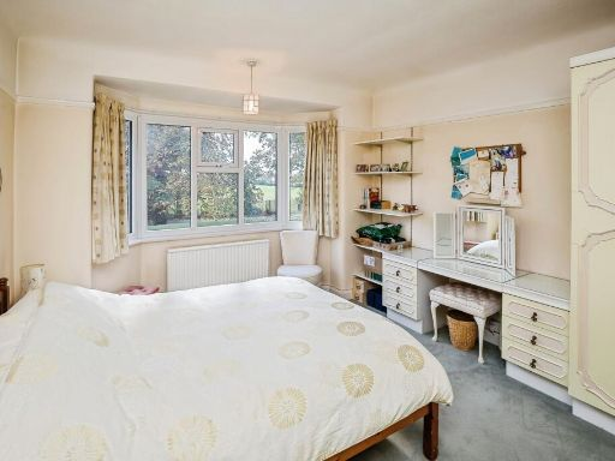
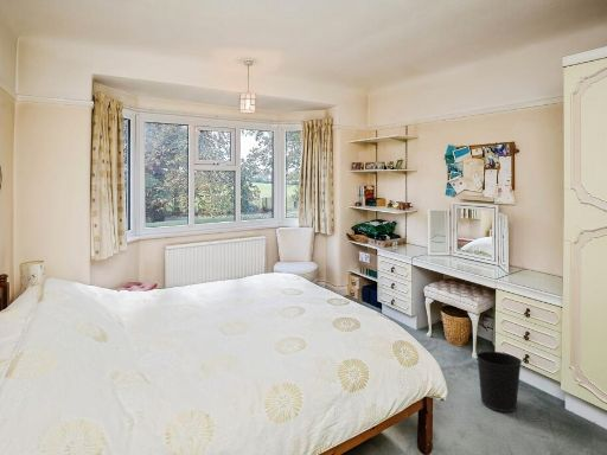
+ wastebasket [475,350,523,412]
